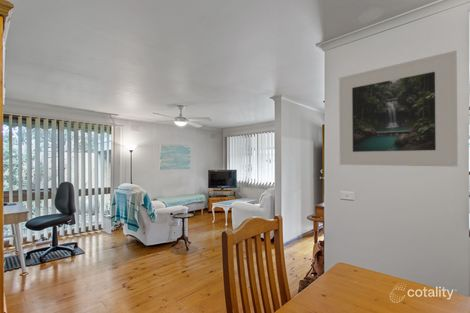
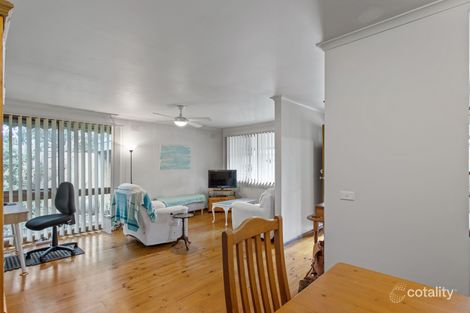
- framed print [338,50,459,168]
